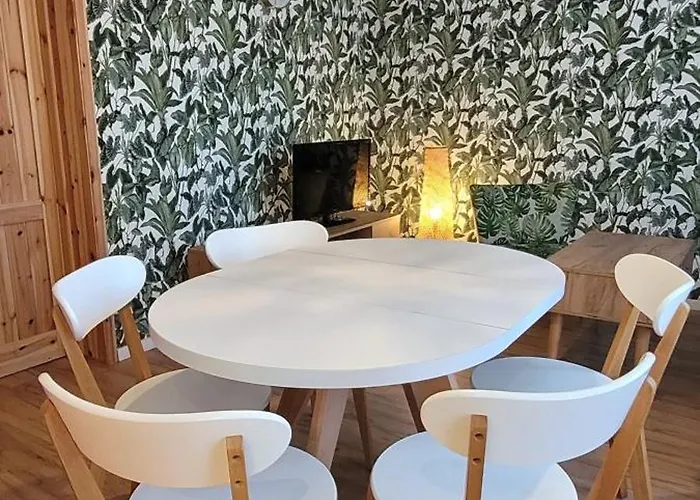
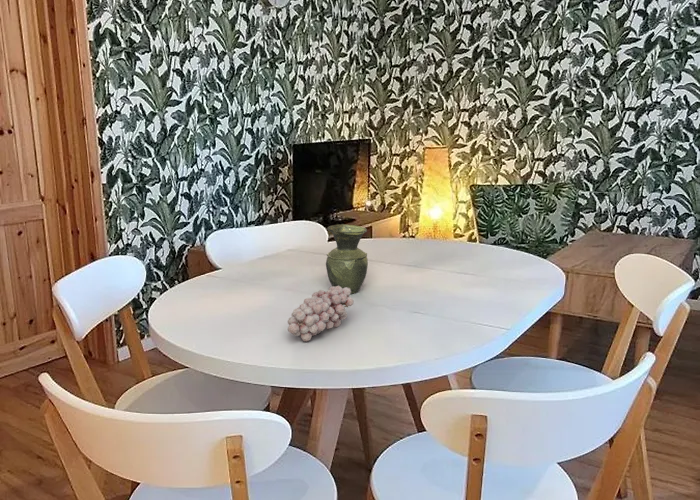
+ vase [325,223,369,295]
+ fruit [287,286,355,342]
